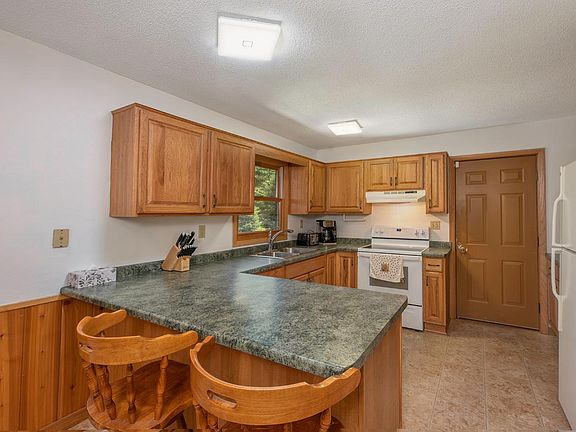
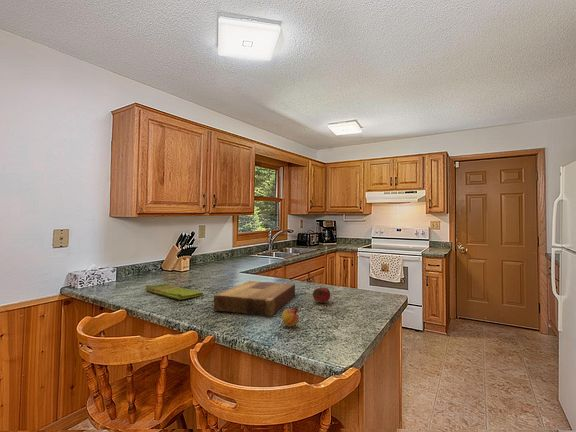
+ fruit [280,306,301,327]
+ cutting board [212,280,296,317]
+ dish towel [145,282,204,300]
+ fruit [312,285,331,304]
